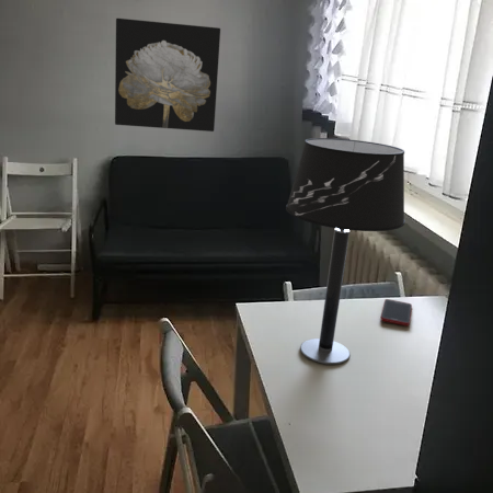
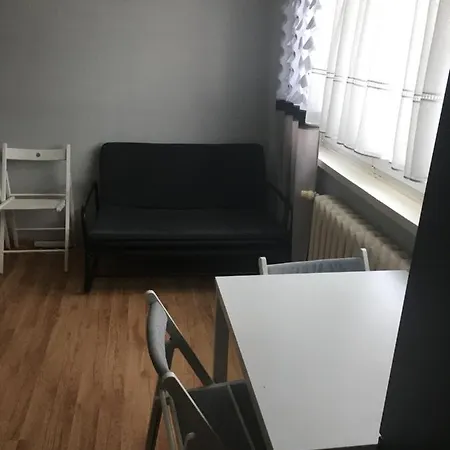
- cell phone [379,298,413,326]
- table lamp [285,137,405,366]
- wall art [114,18,221,133]
